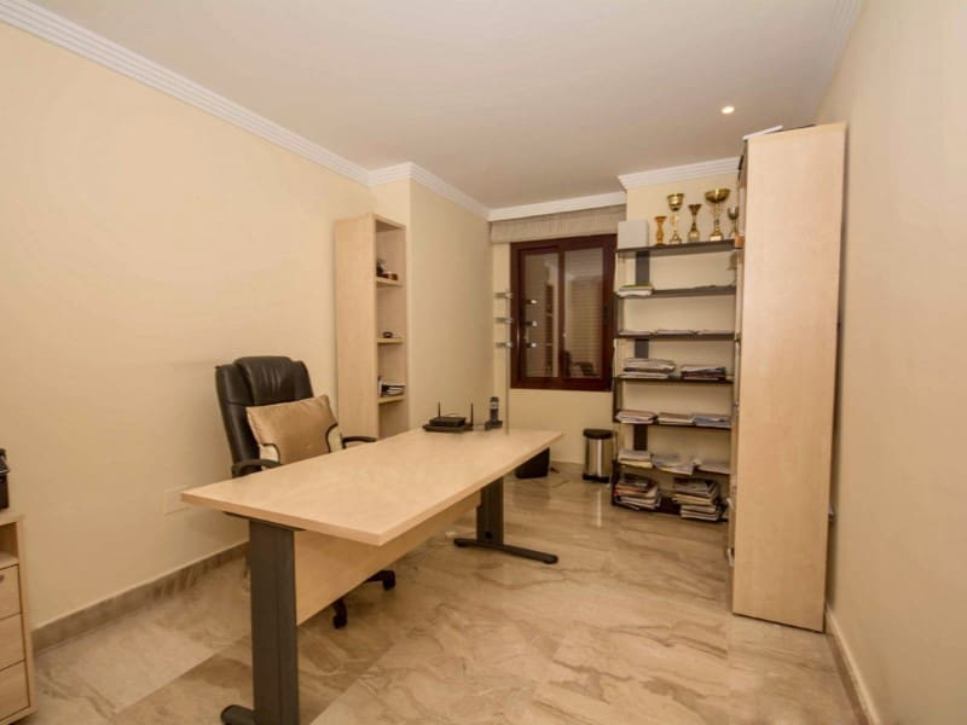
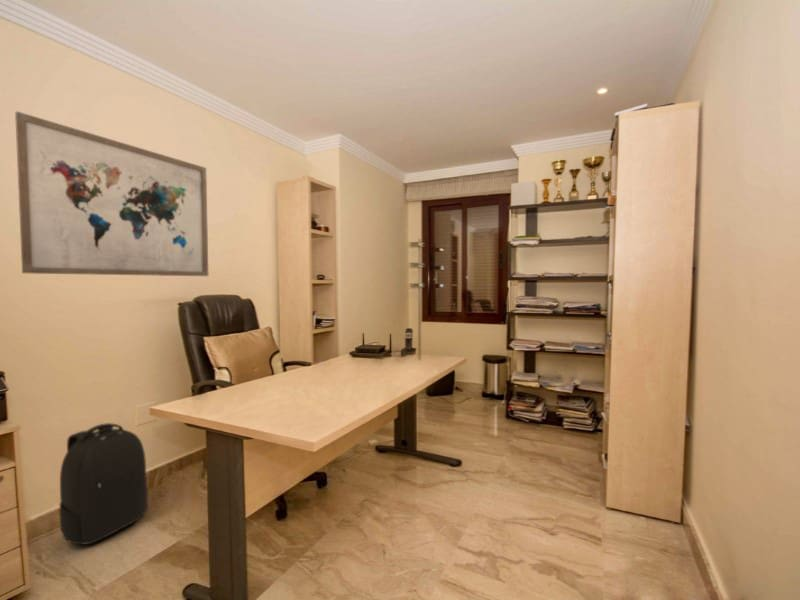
+ wall art [14,110,209,277]
+ backpack [58,422,149,545]
